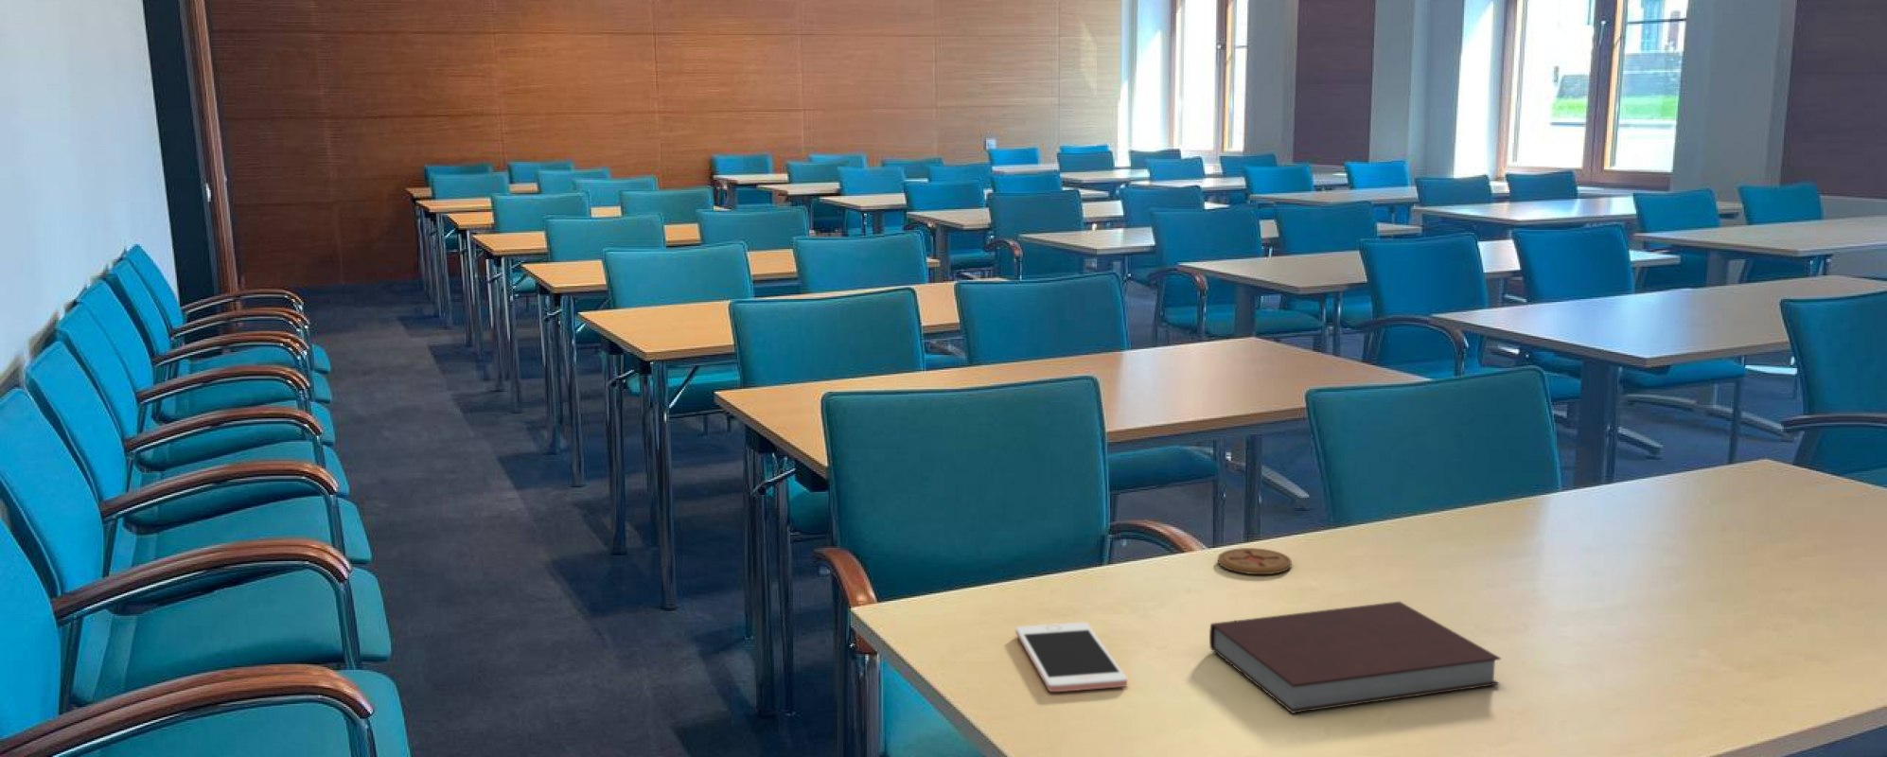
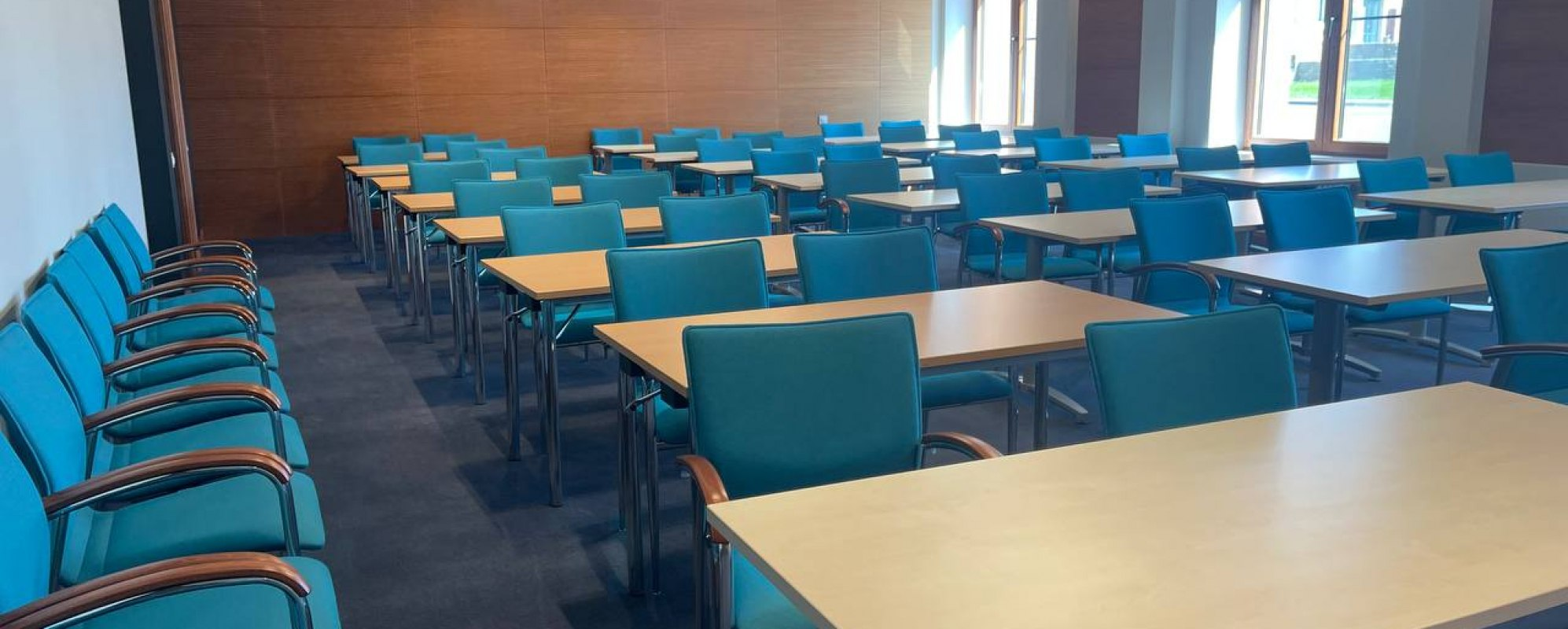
- coaster [1217,546,1292,575]
- notebook [1208,601,1502,715]
- cell phone [1015,622,1128,693]
